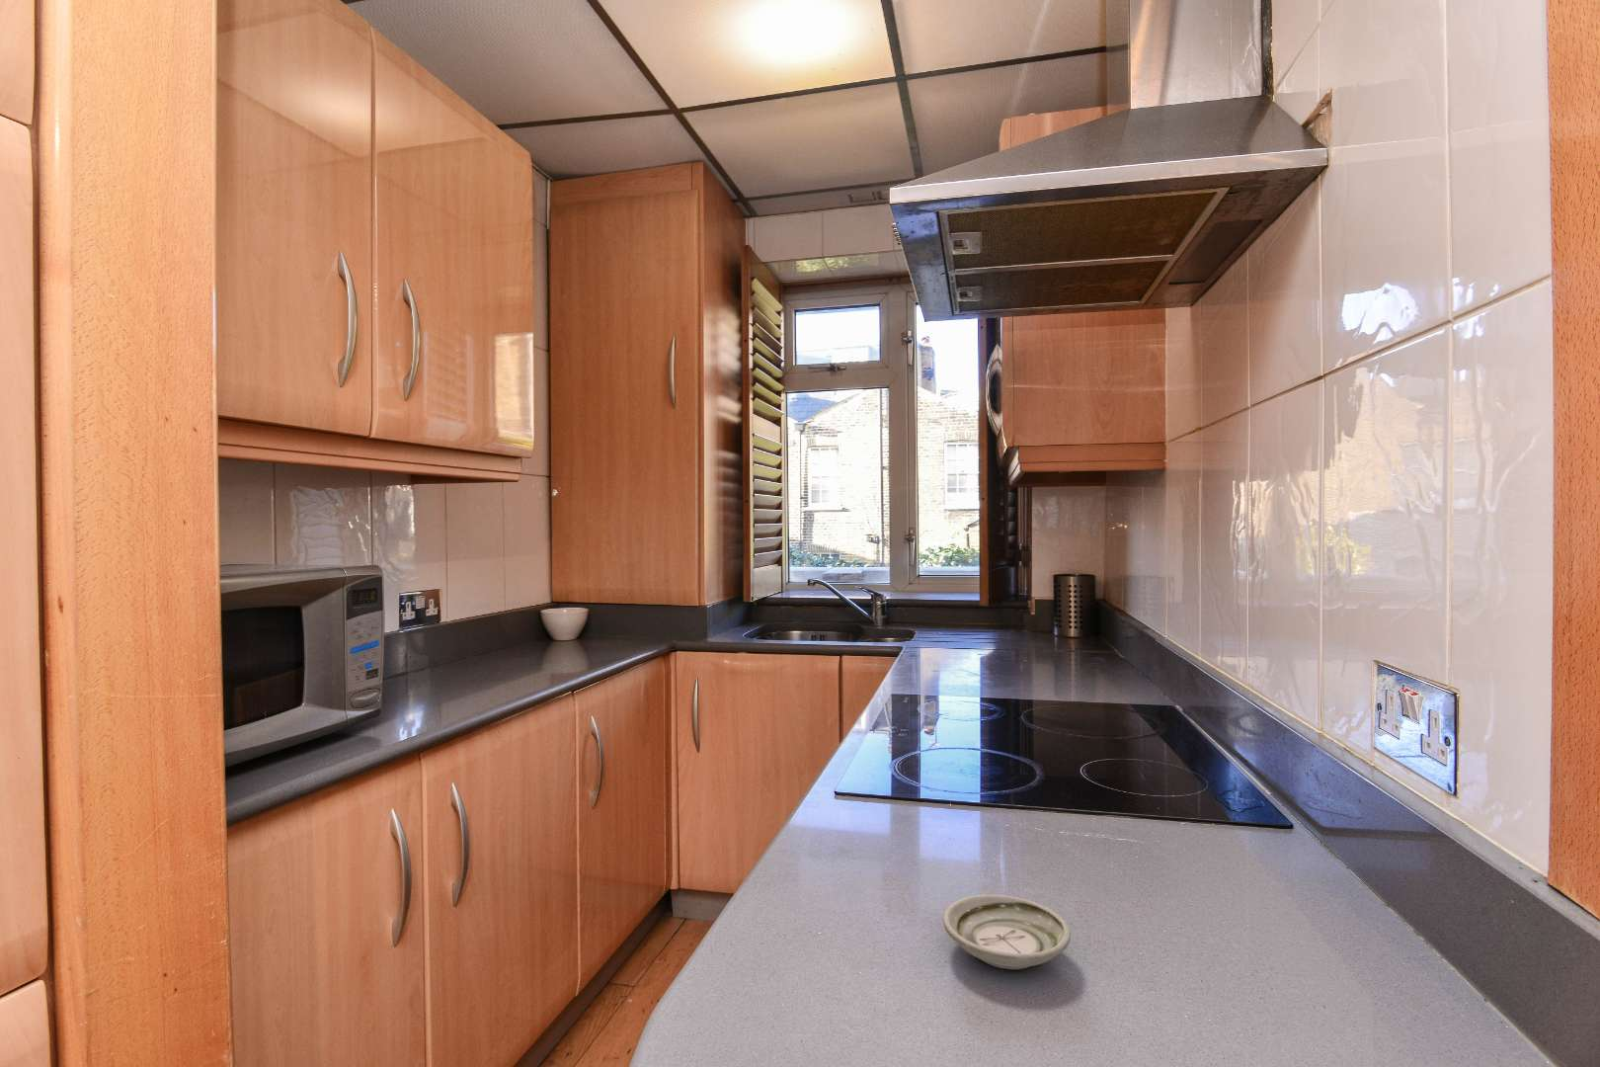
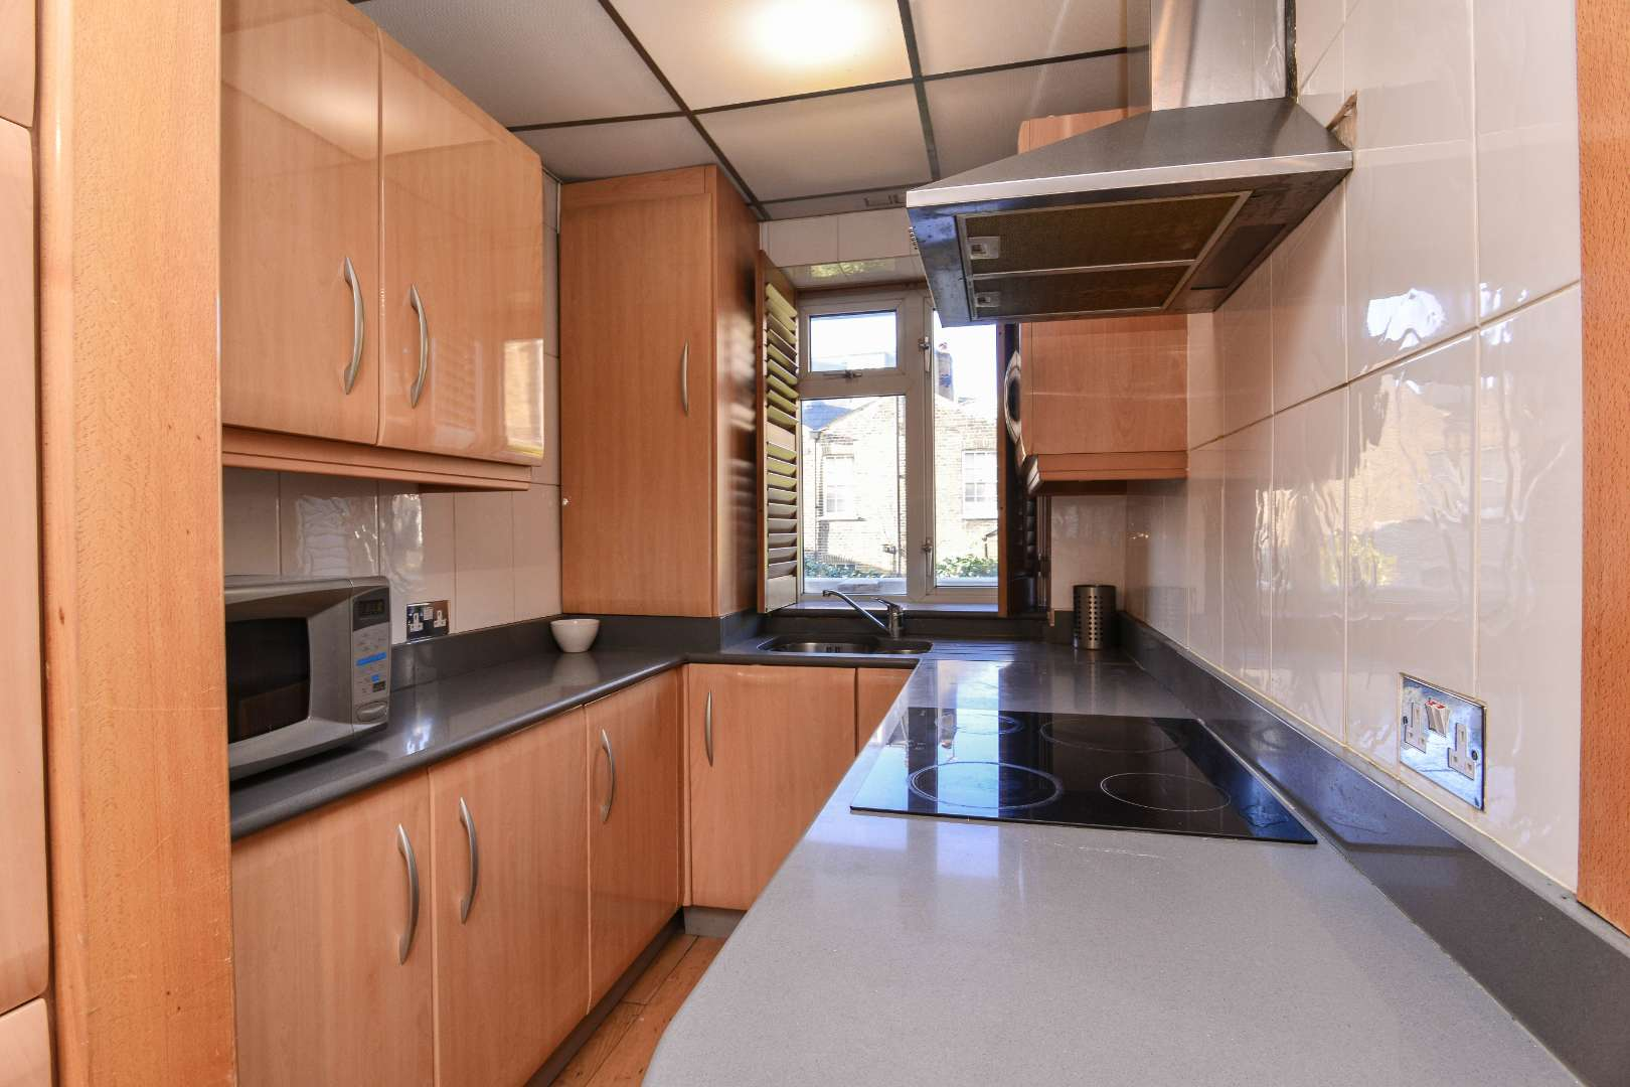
- saucer [942,894,1071,971]
